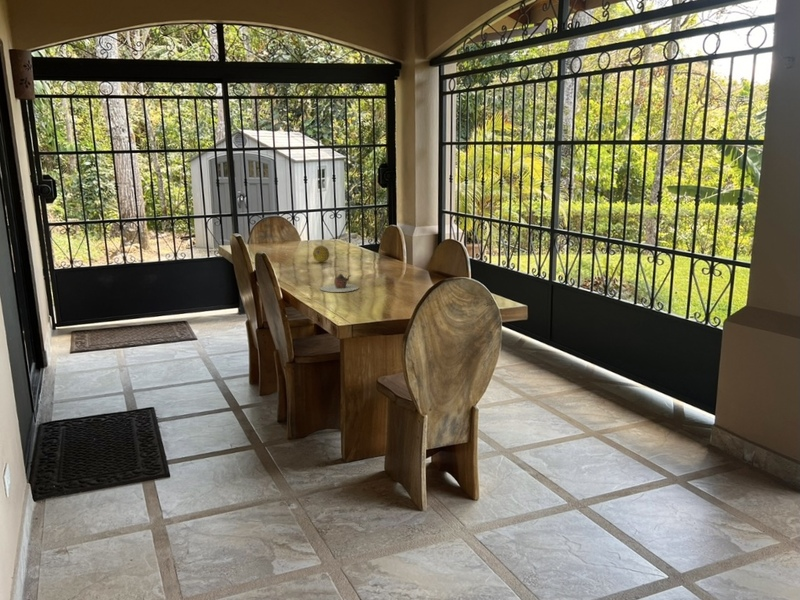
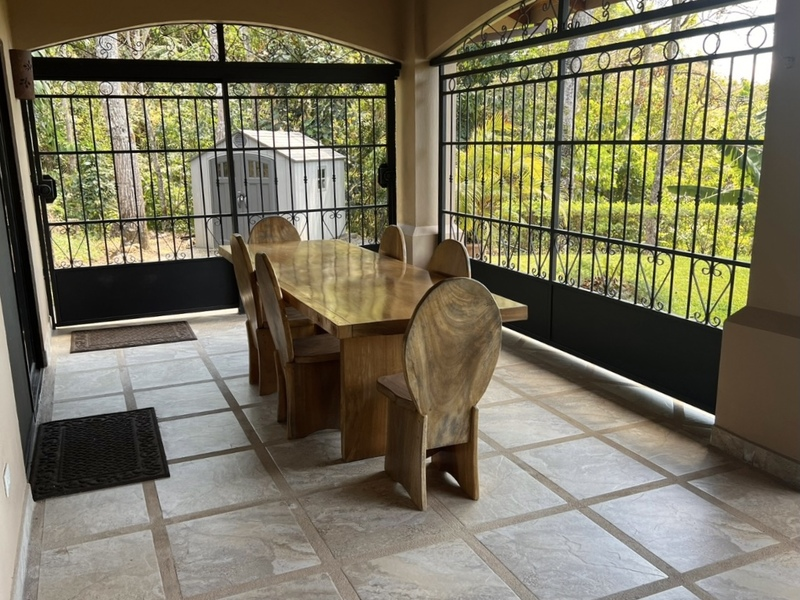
- teapot [319,269,360,293]
- fruit [312,245,330,263]
